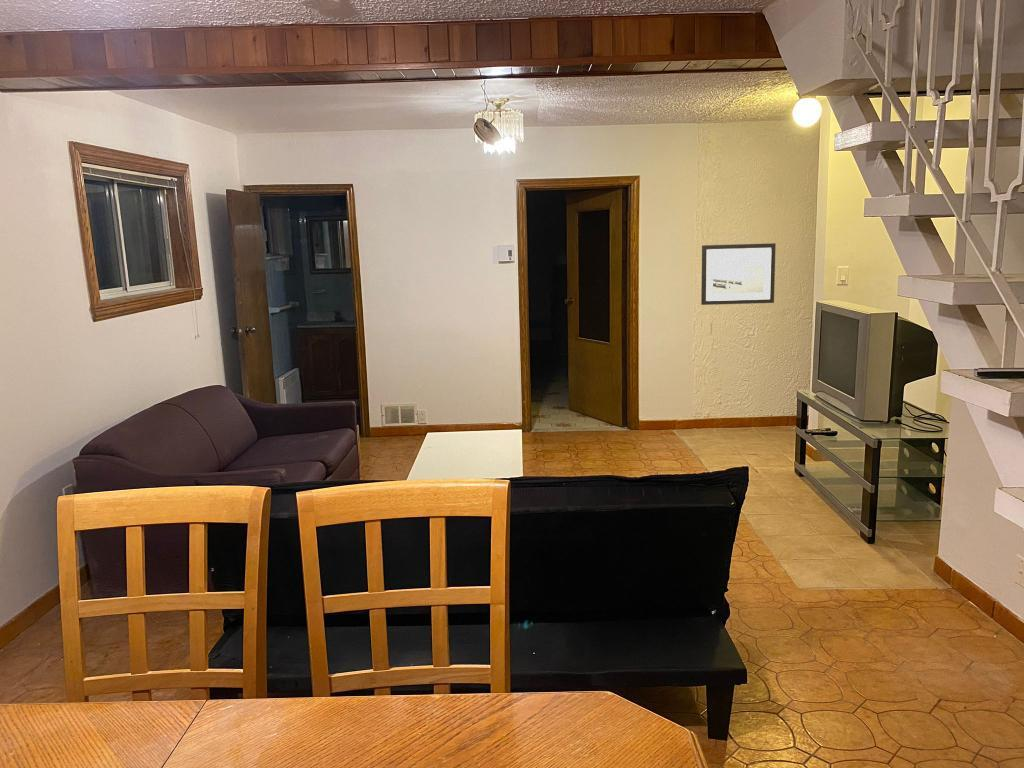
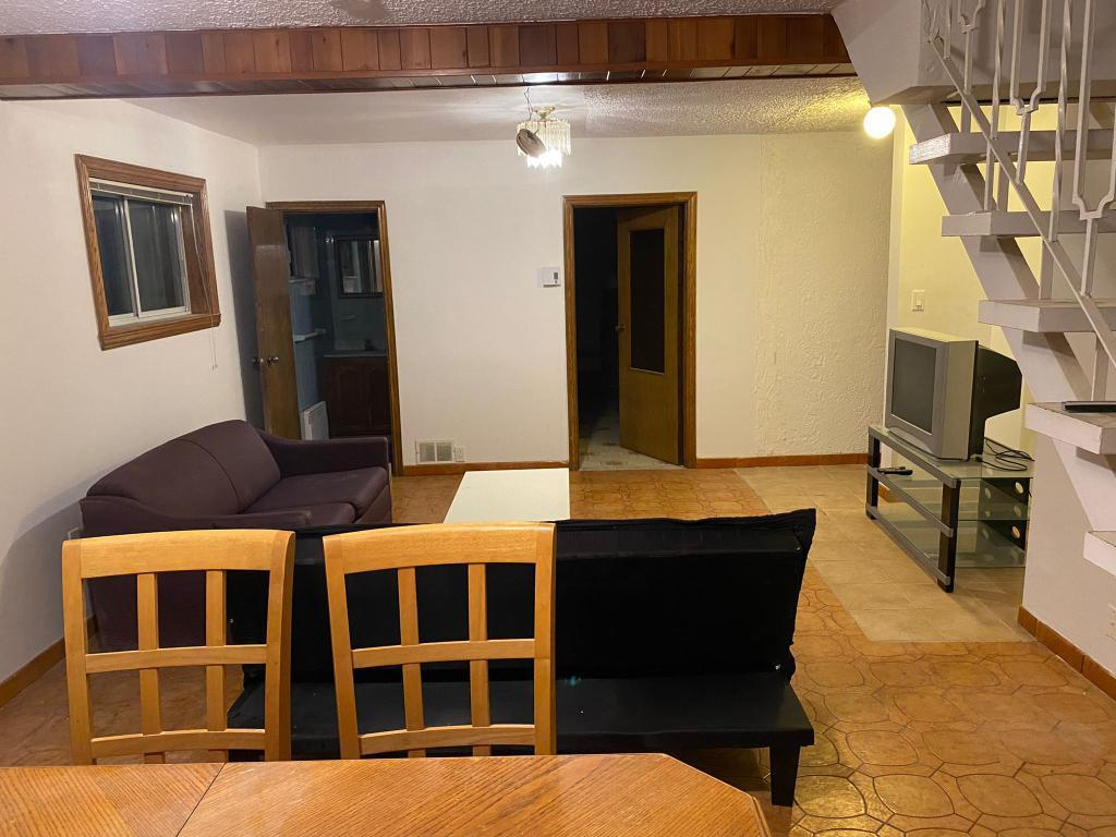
- wall art [700,242,777,306]
